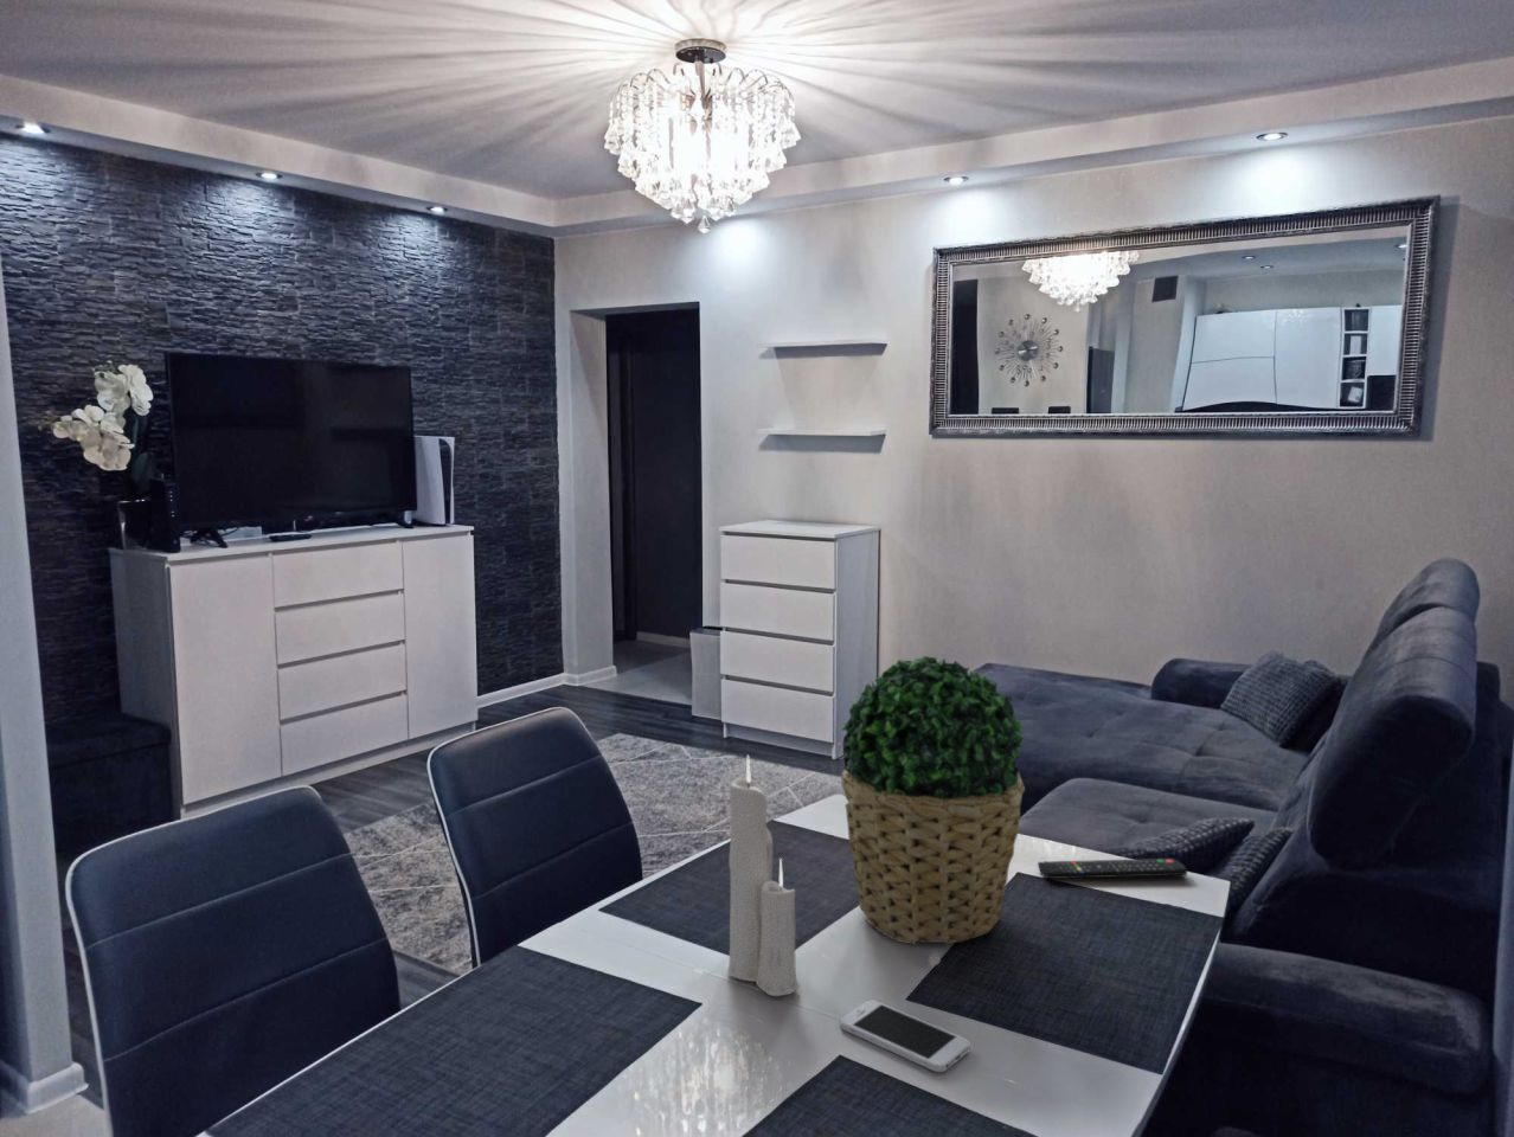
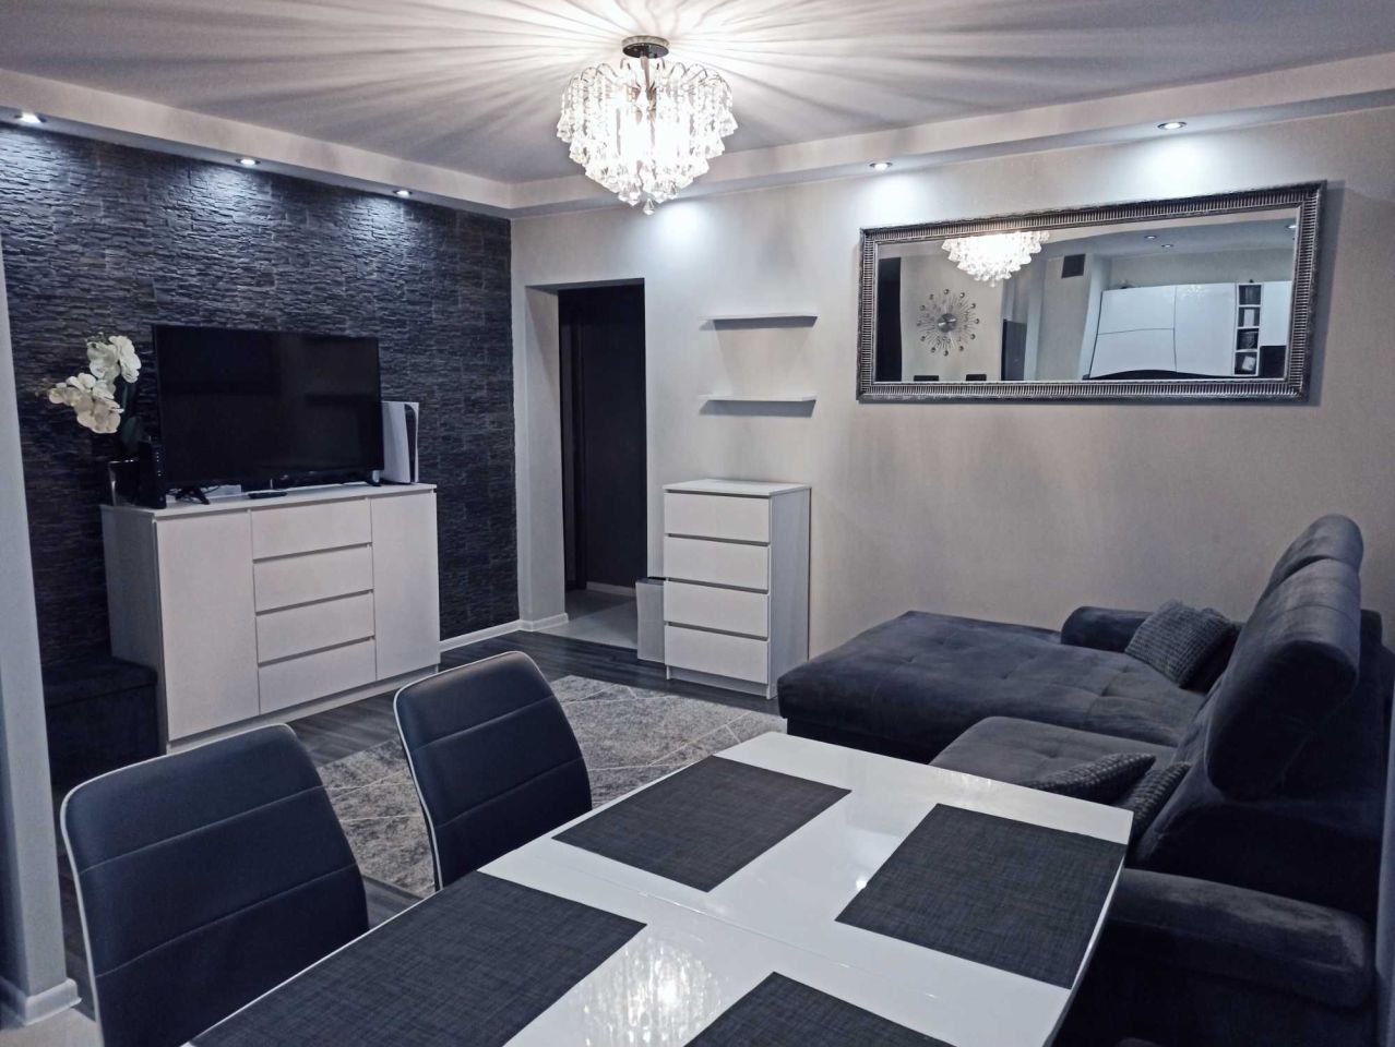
- remote control [1036,858,1188,880]
- candle [726,754,801,997]
- smartphone [838,998,972,1073]
- potted plant [837,654,1026,946]
